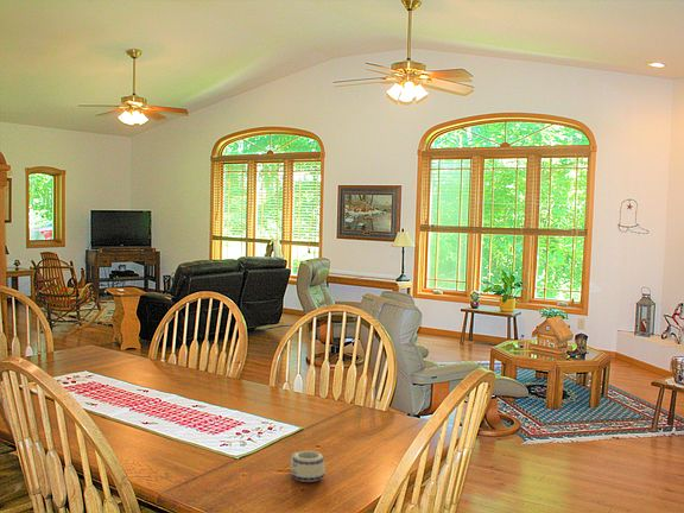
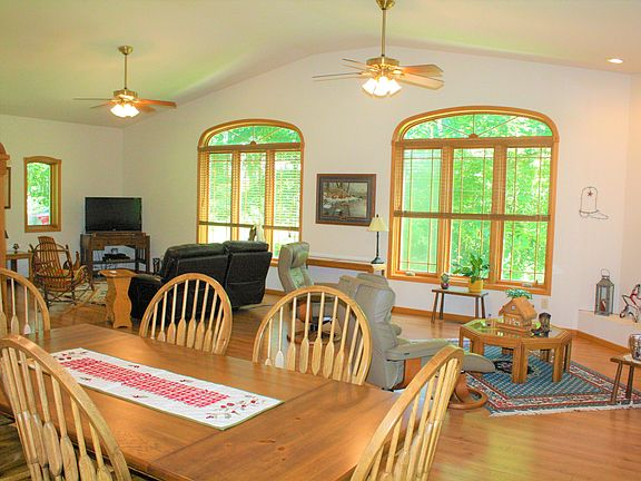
- mug [290,450,327,483]
